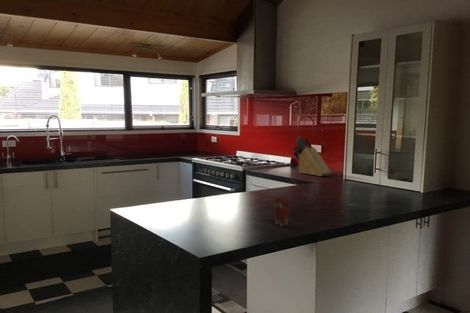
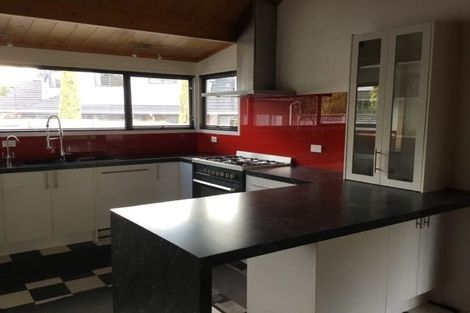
- coffee cup [272,195,292,227]
- knife block [291,135,333,177]
